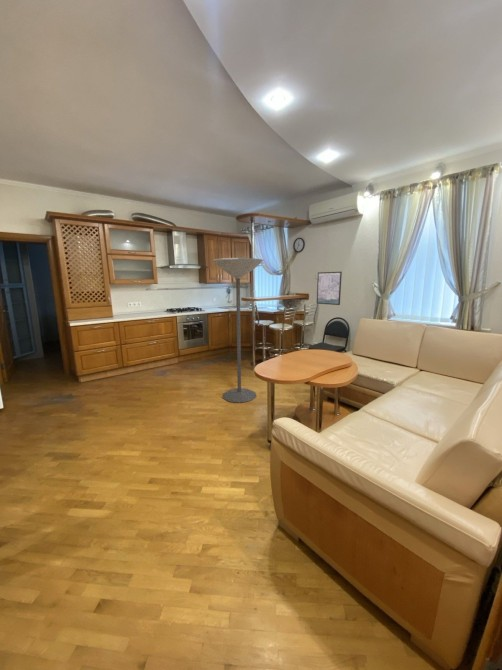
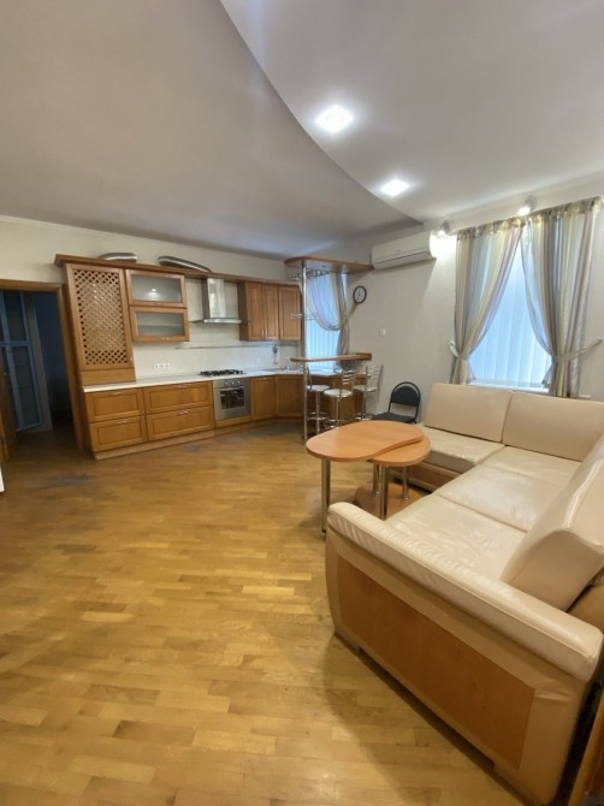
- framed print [316,271,343,306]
- floor lamp [212,257,264,404]
